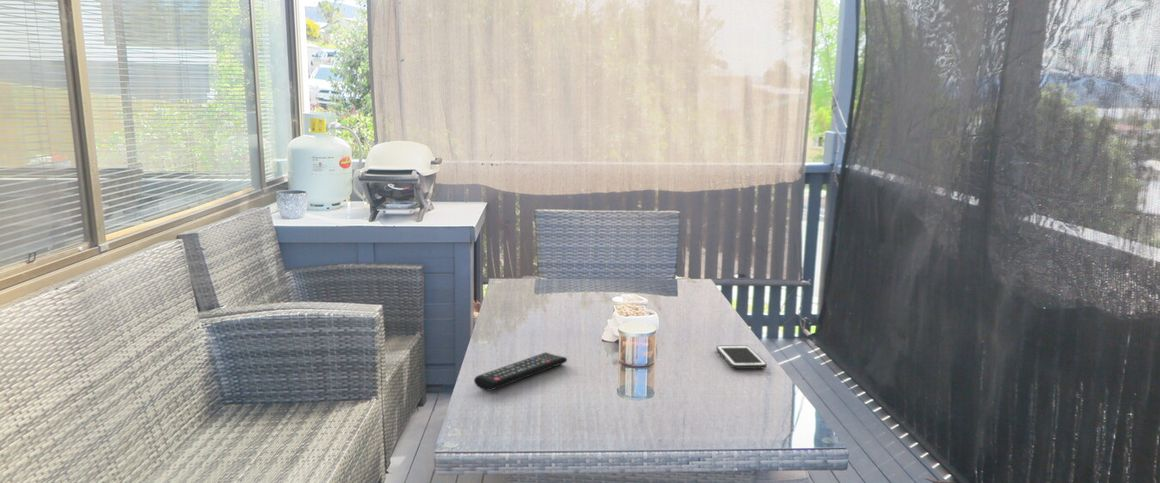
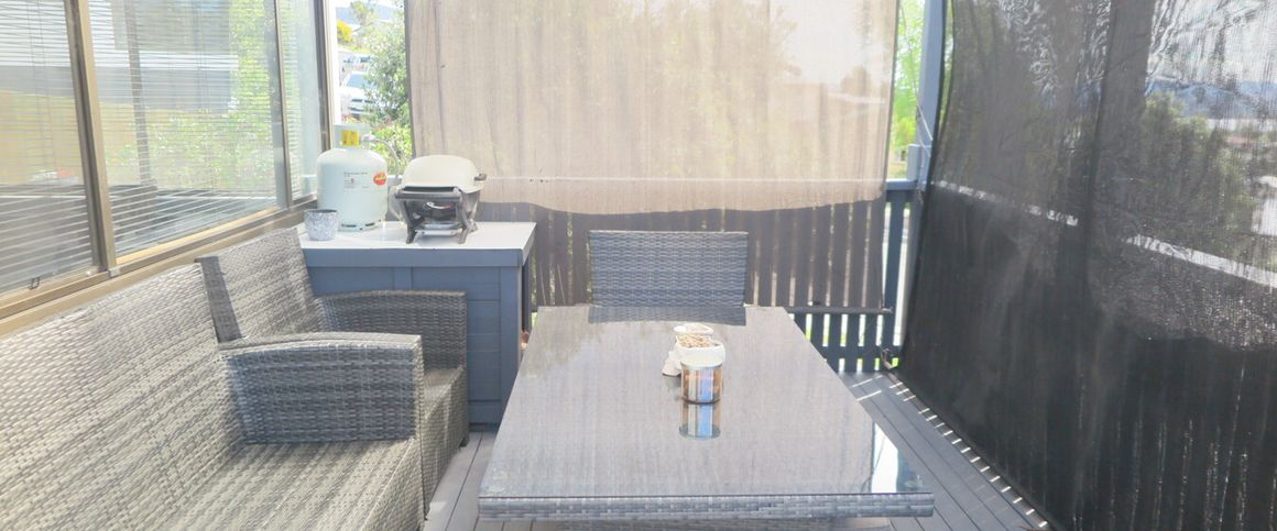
- remote control [473,351,568,392]
- cell phone [715,344,768,370]
